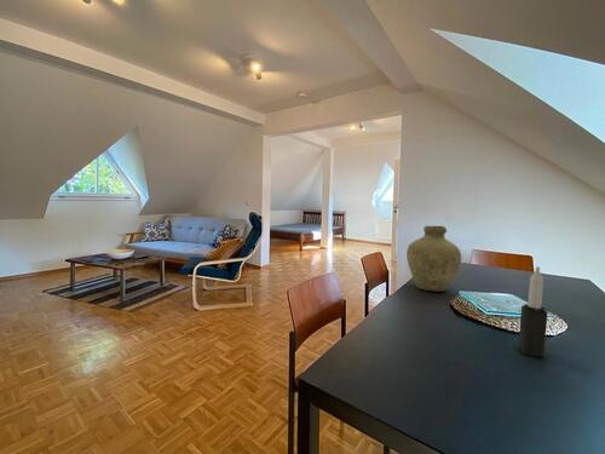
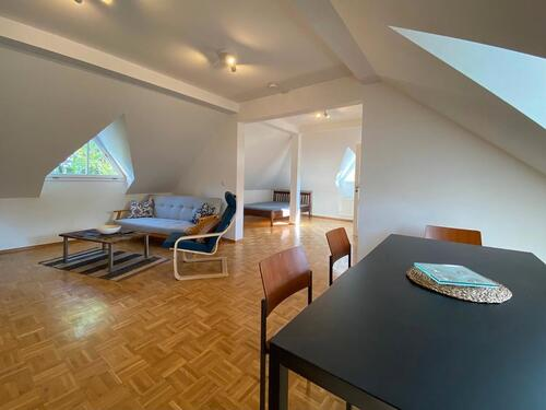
- candle [517,265,548,358]
- vase [405,225,462,292]
